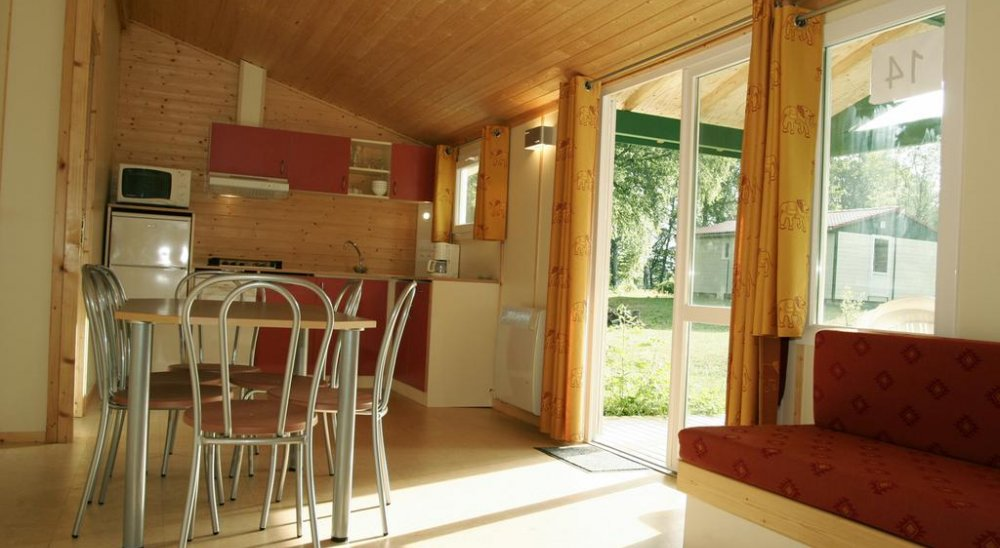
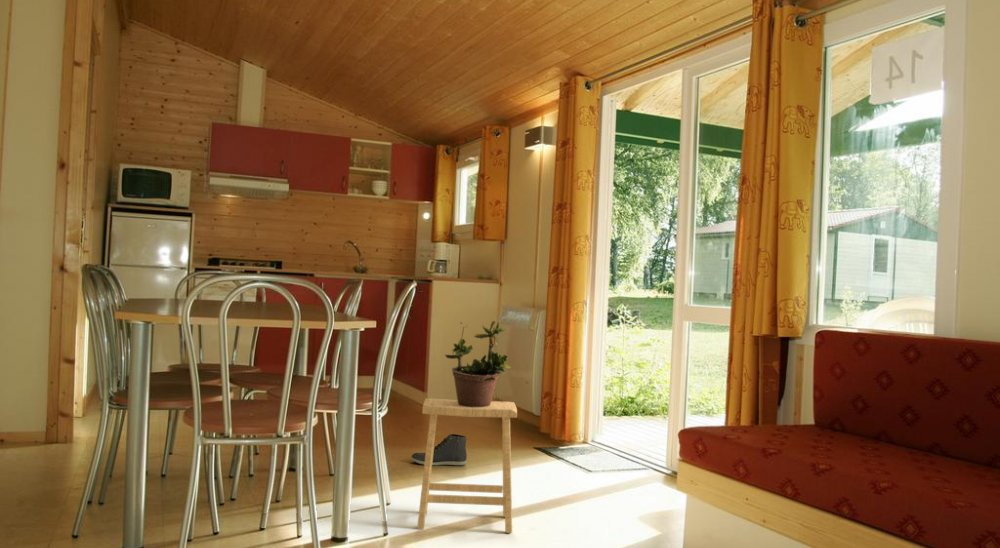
+ potted plant [444,320,511,407]
+ footstool [416,397,518,534]
+ sneaker [410,433,468,466]
